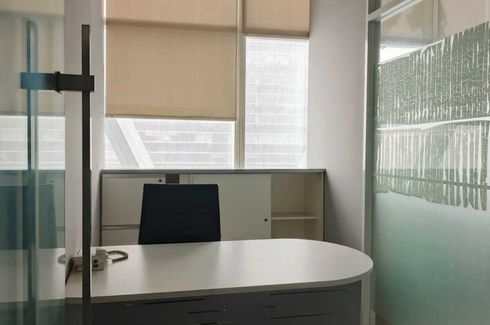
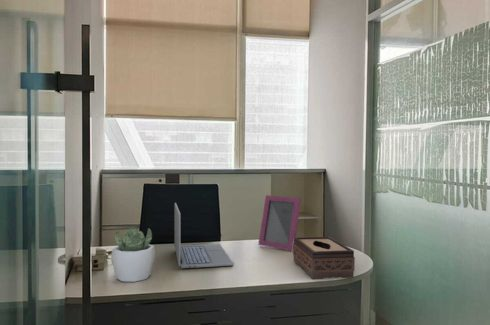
+ succulent plant [110,226,156,283]
+ laptop [174,202,234,269]
+ picture frame [257,194,302,252]
+ tissue box [292,236,356,280]
